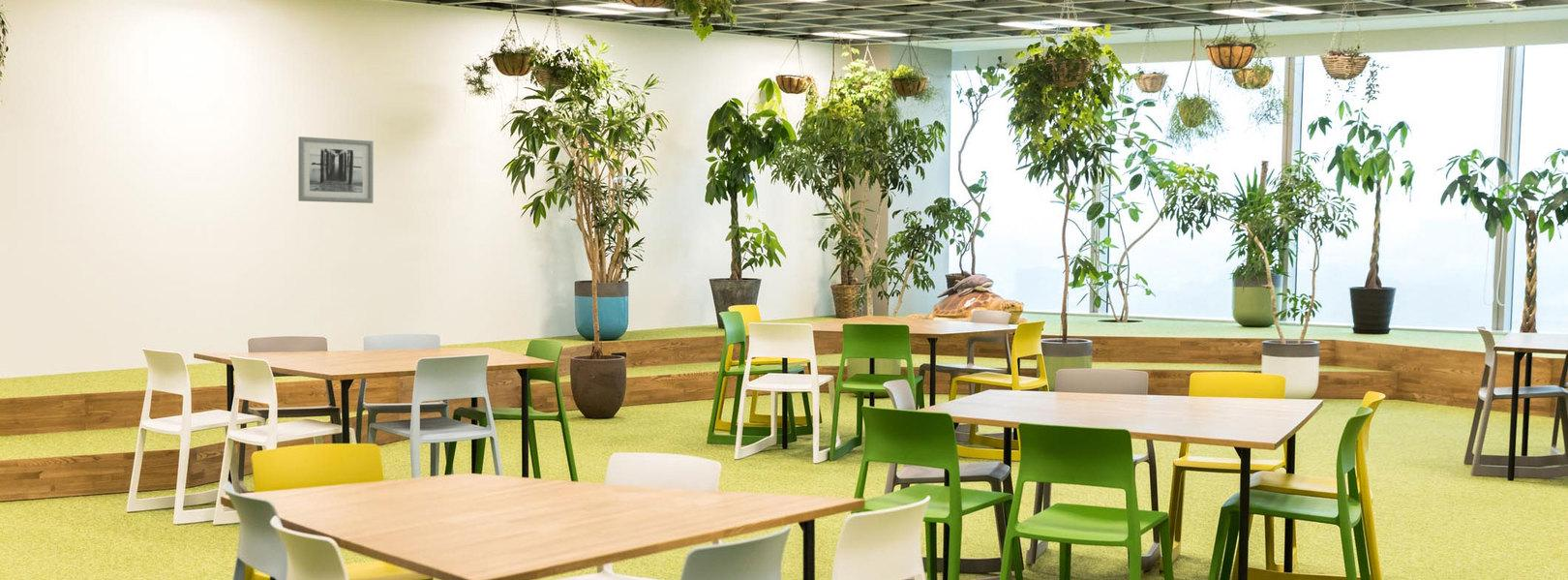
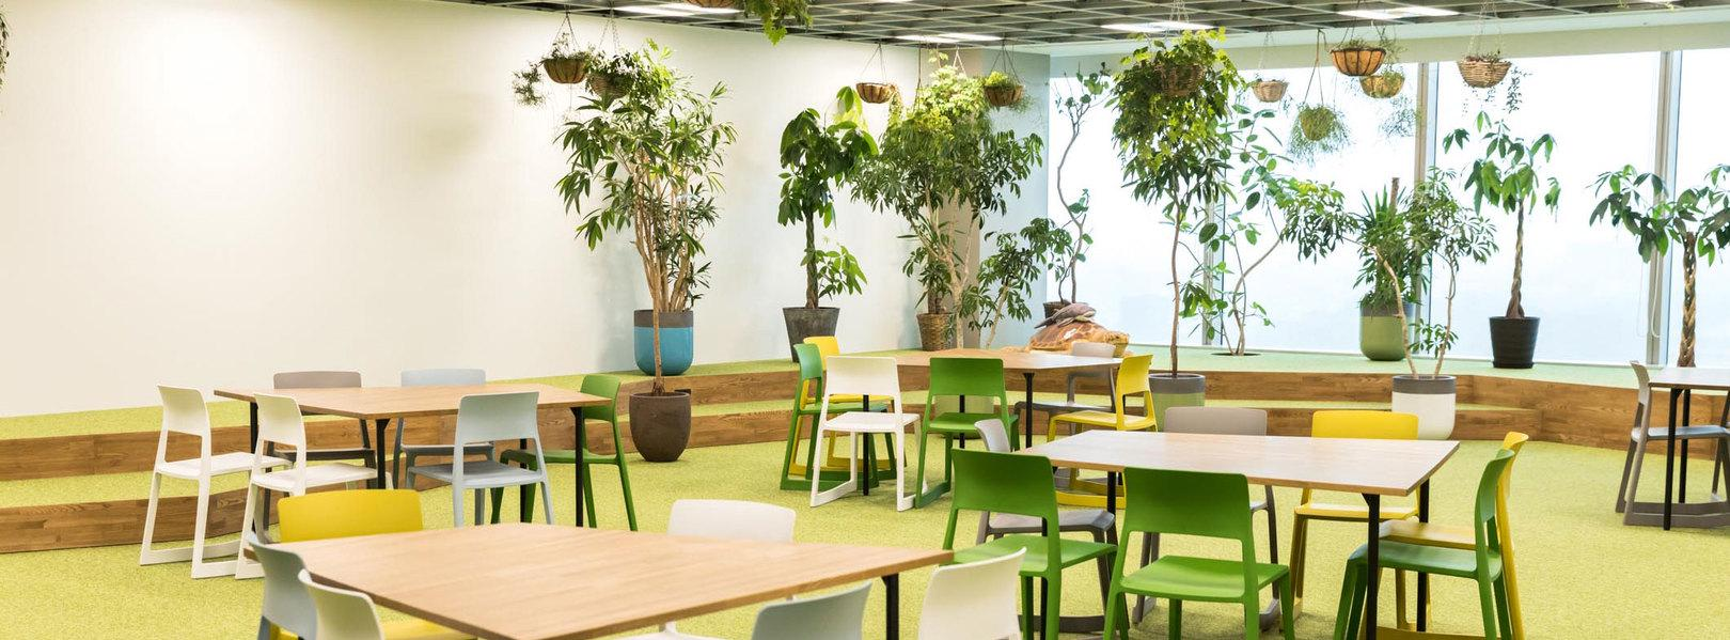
- wall art [297,136,375,204]
